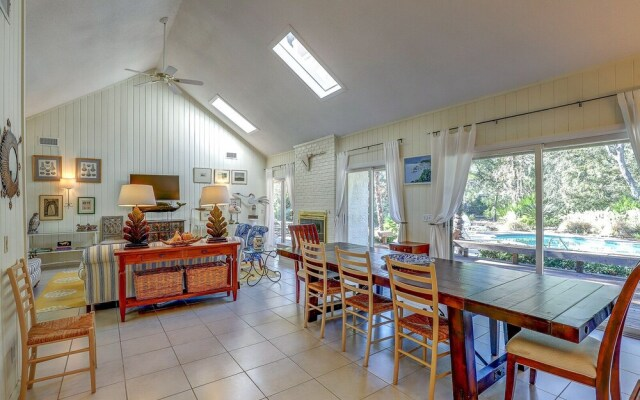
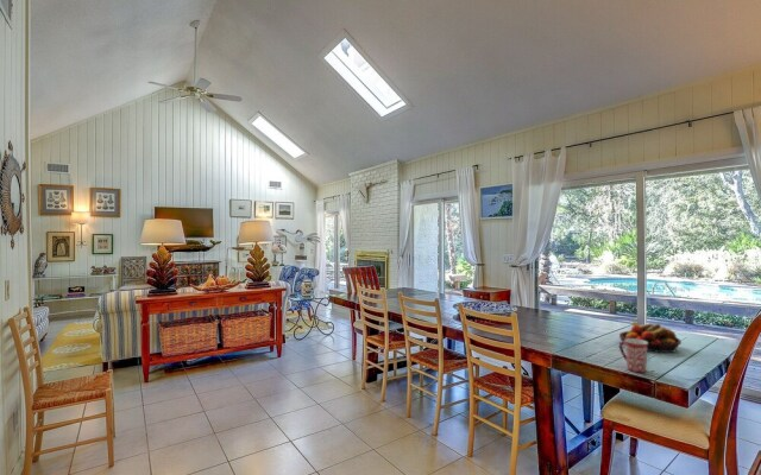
+ fruit bowl [618,319,683,354]
+ mug [618,338,648,374]
